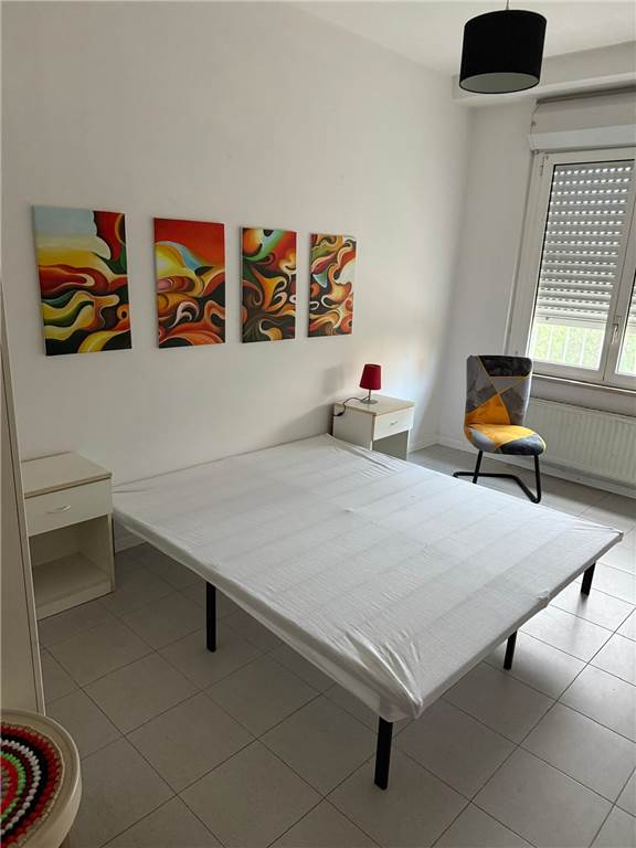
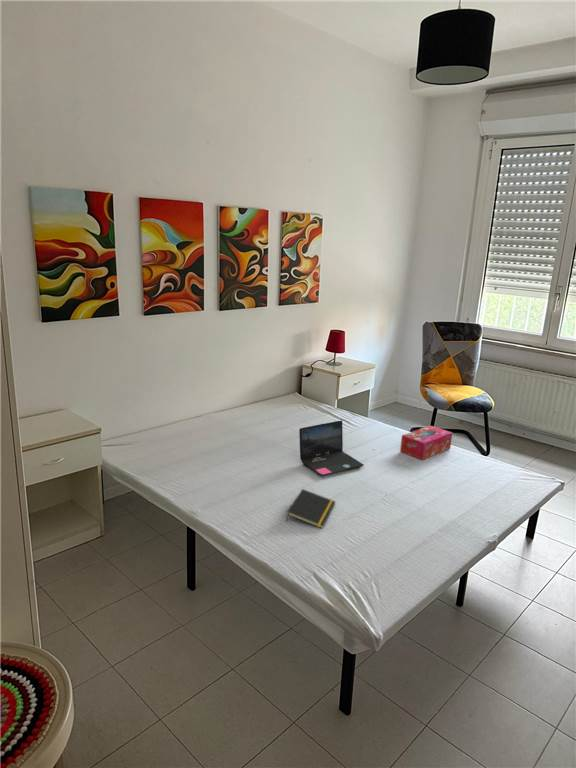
+ tissue box [399,425,453,461]
+ notepad [285,488,337,529]
+ laptop [298,420,365,477]
